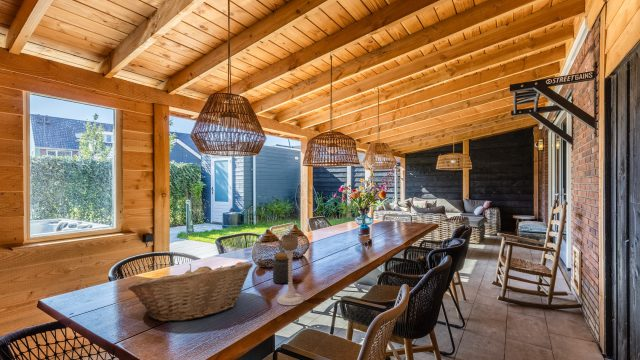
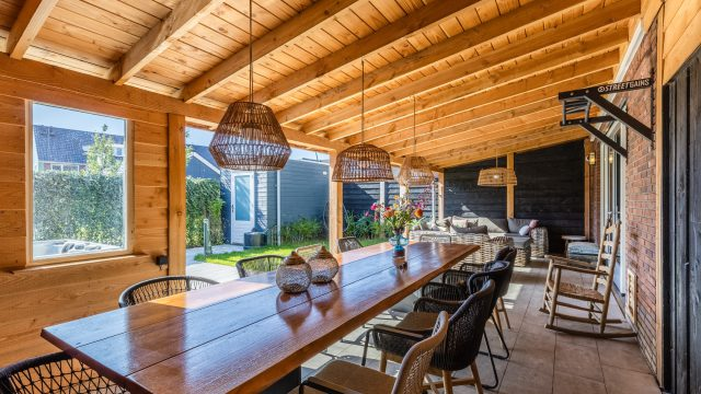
- jar [272,252,289,285]
- fruit basket [127,261,254,322]
- candle holder [276,234,305,306]
